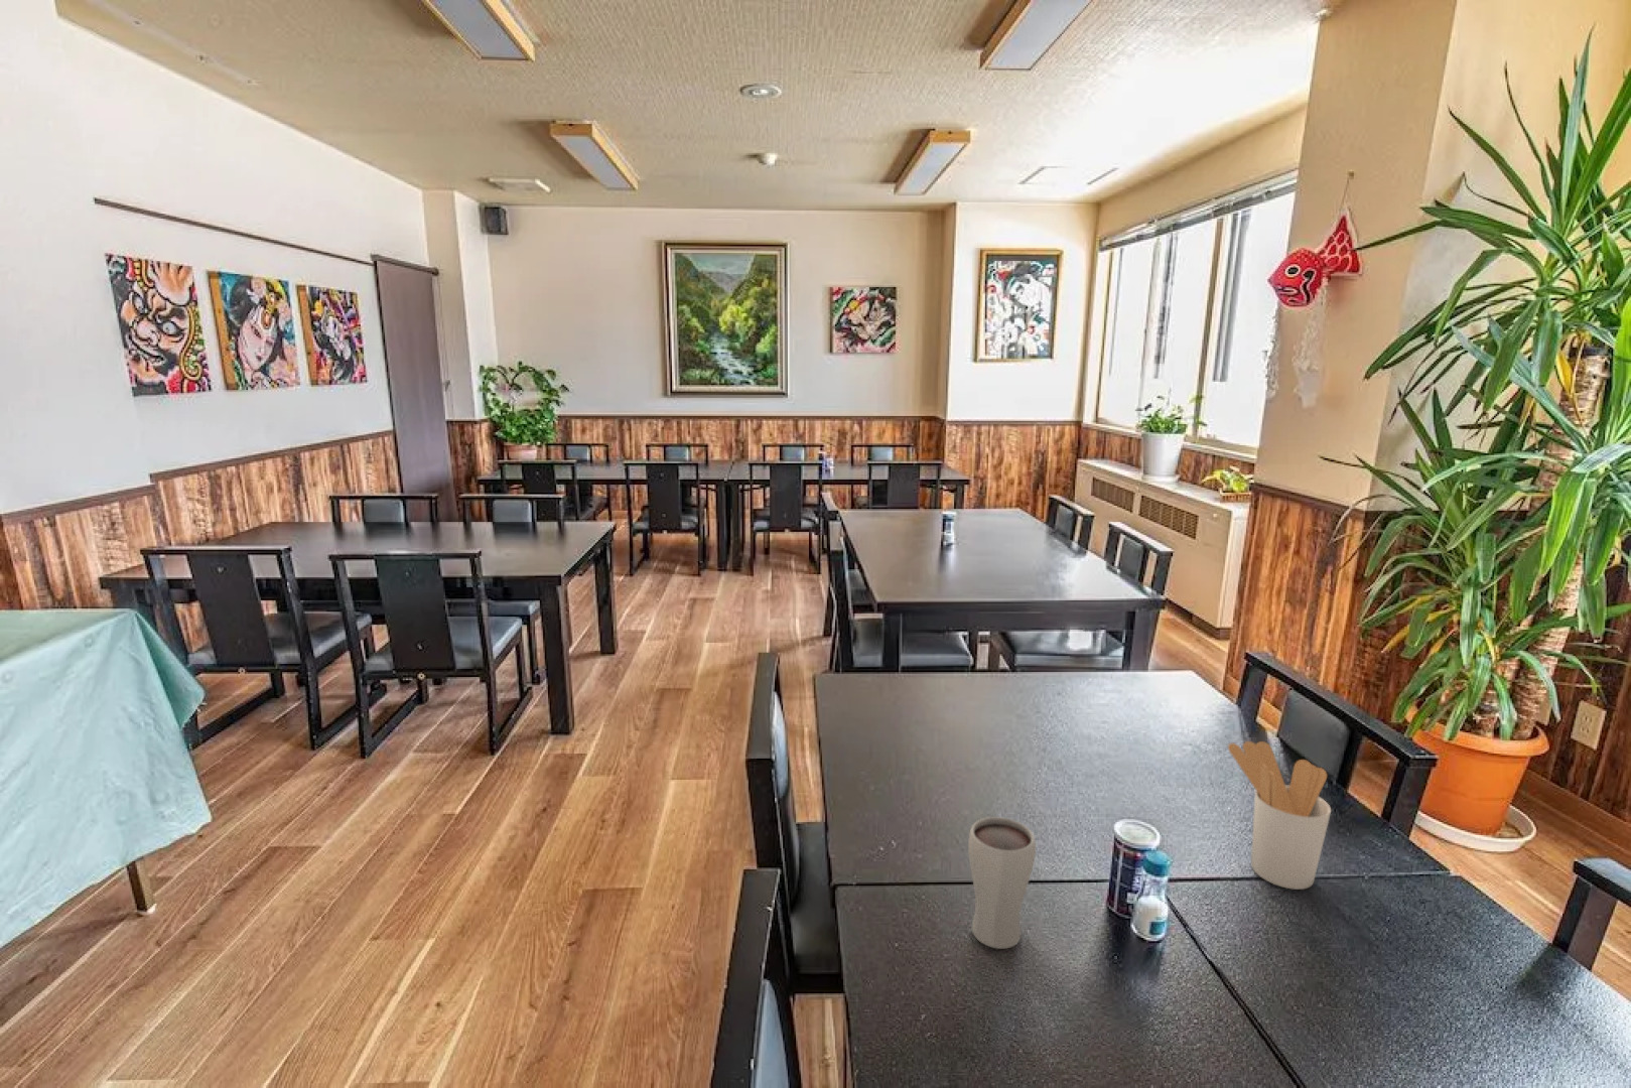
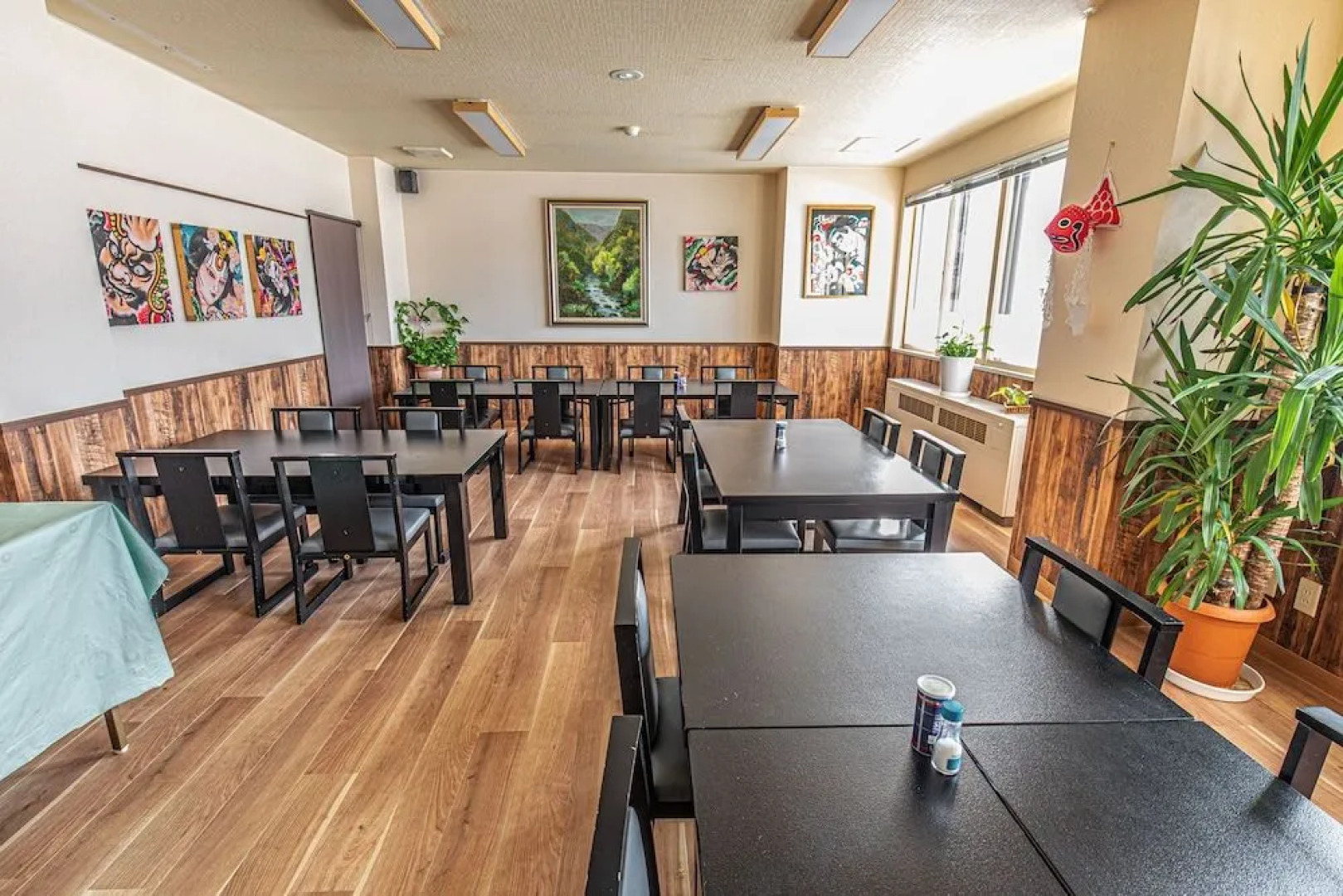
- drinking glass [967,816,1037,950]
- utensil holder [1227,741,1332,890]
